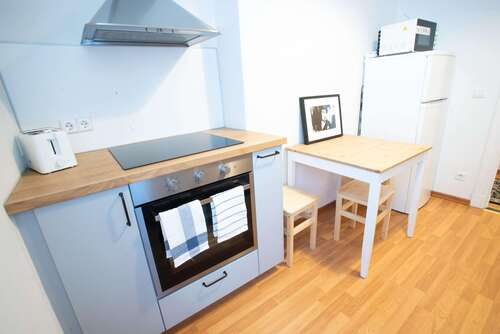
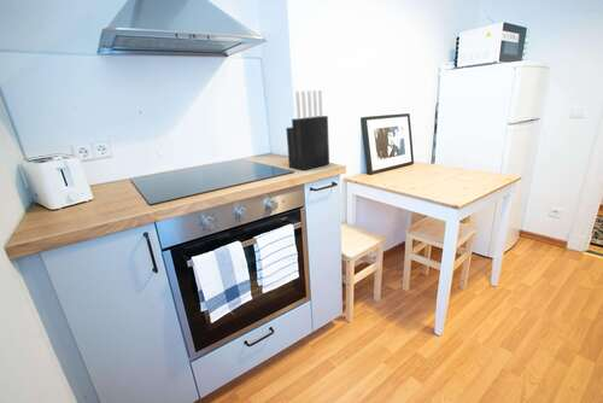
+ knife block [285,89,330,171]
